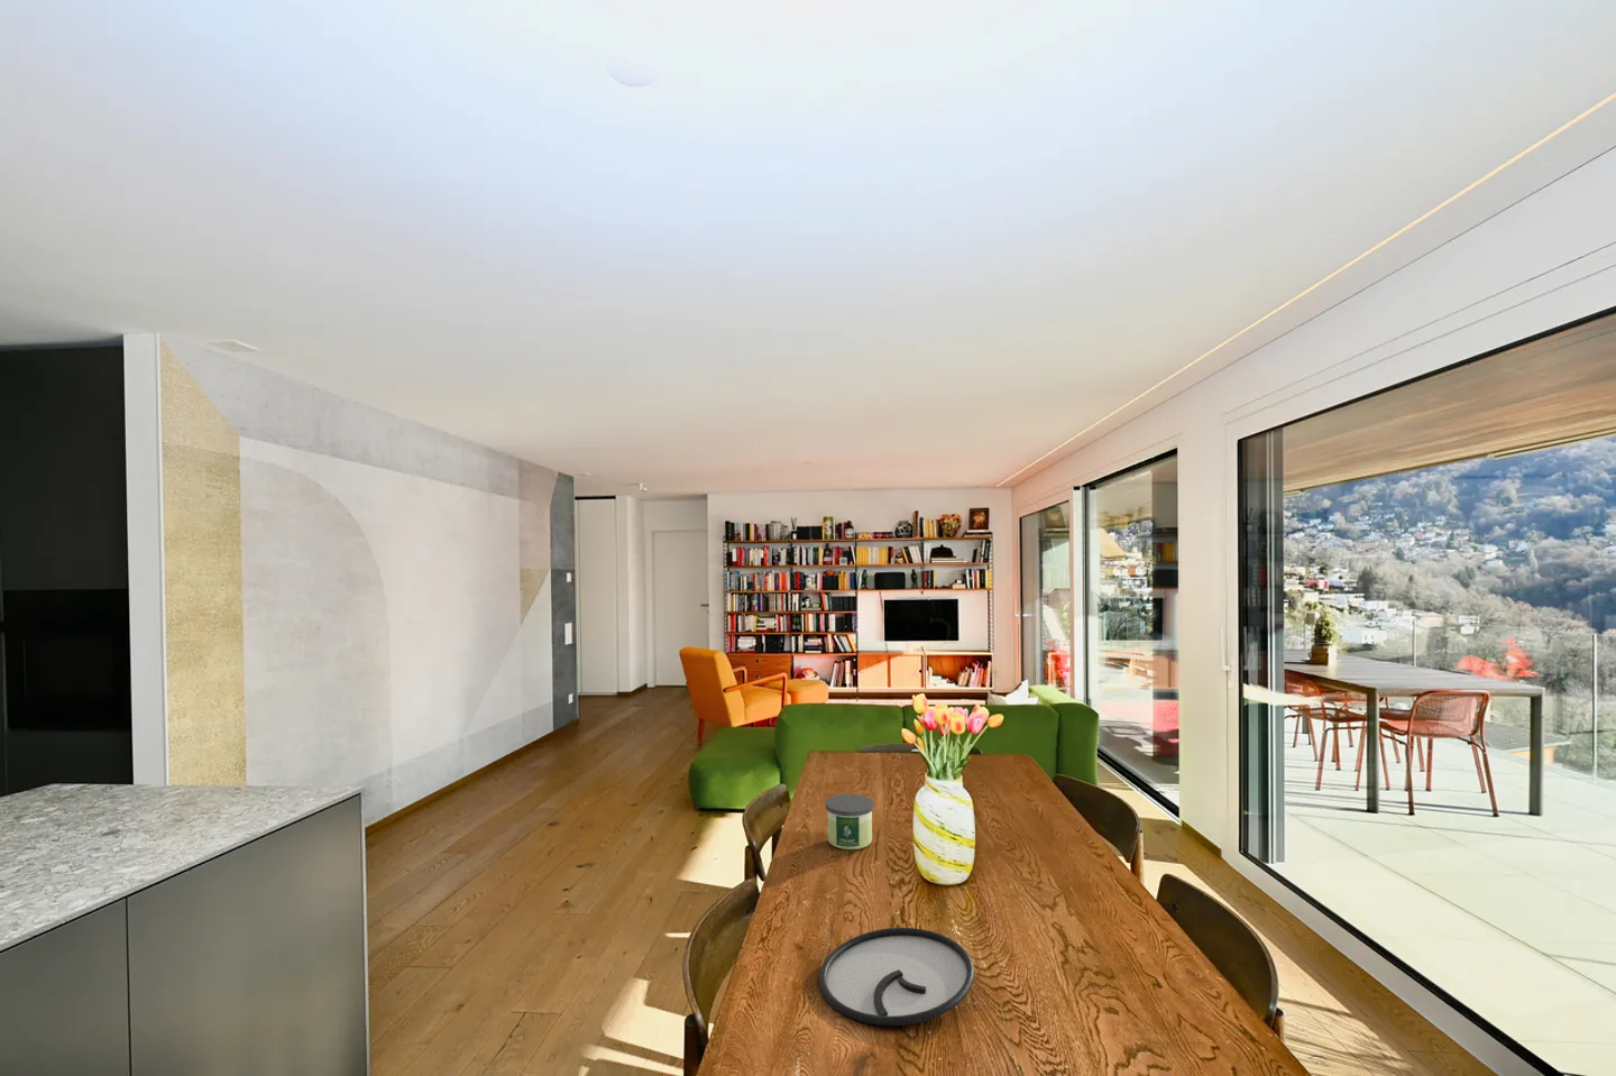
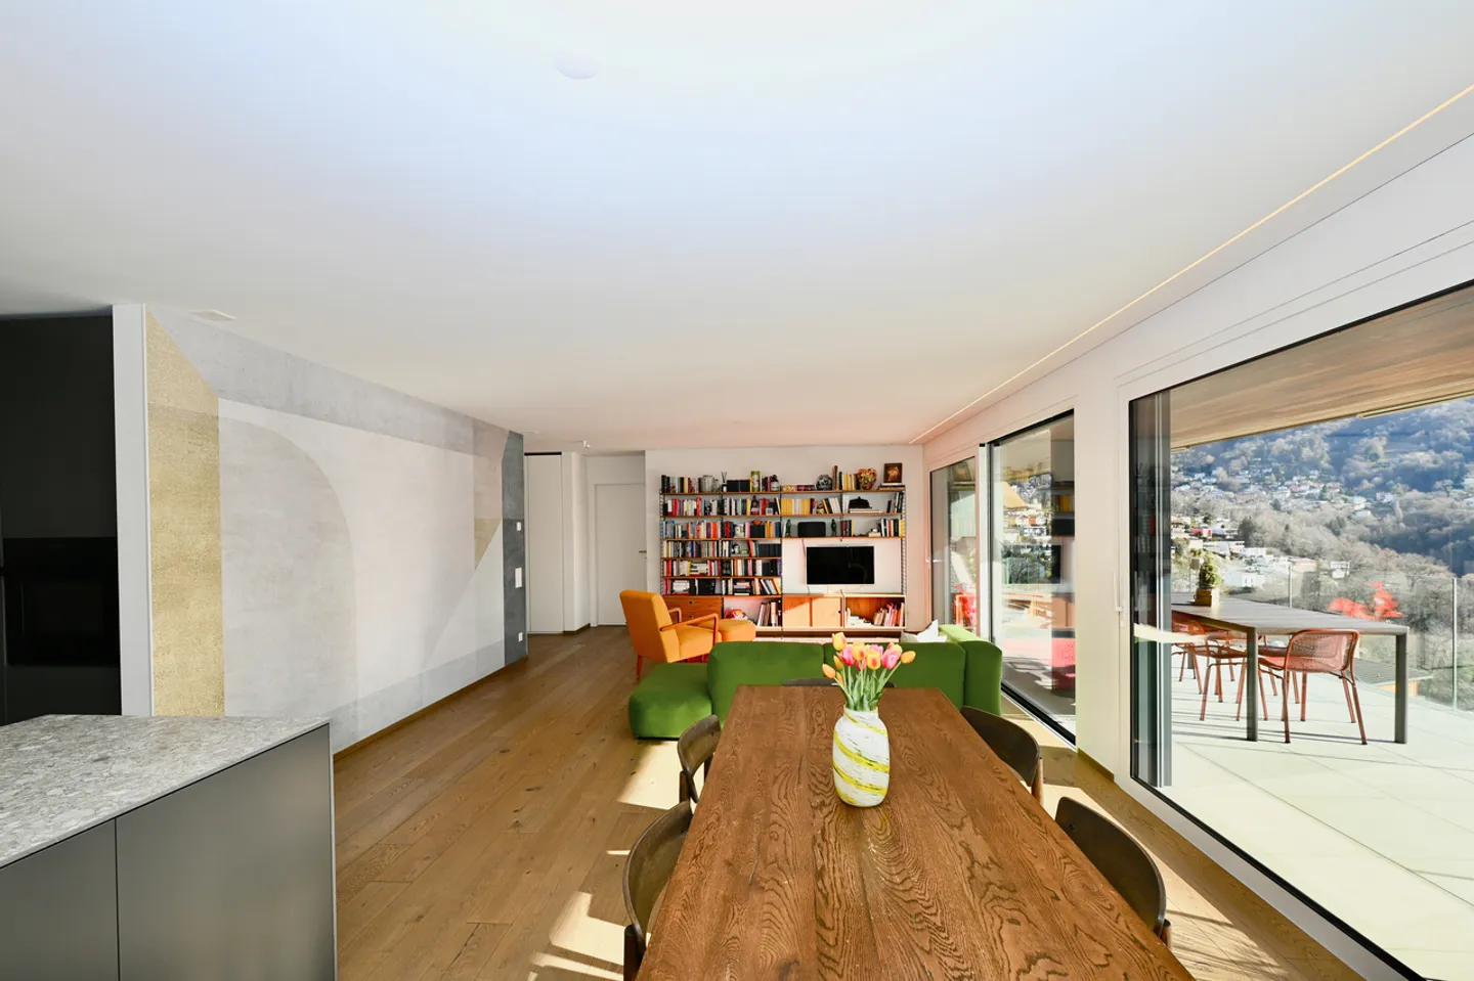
- candle [825,794,875,850]
- plate [818,927,975,1027]
